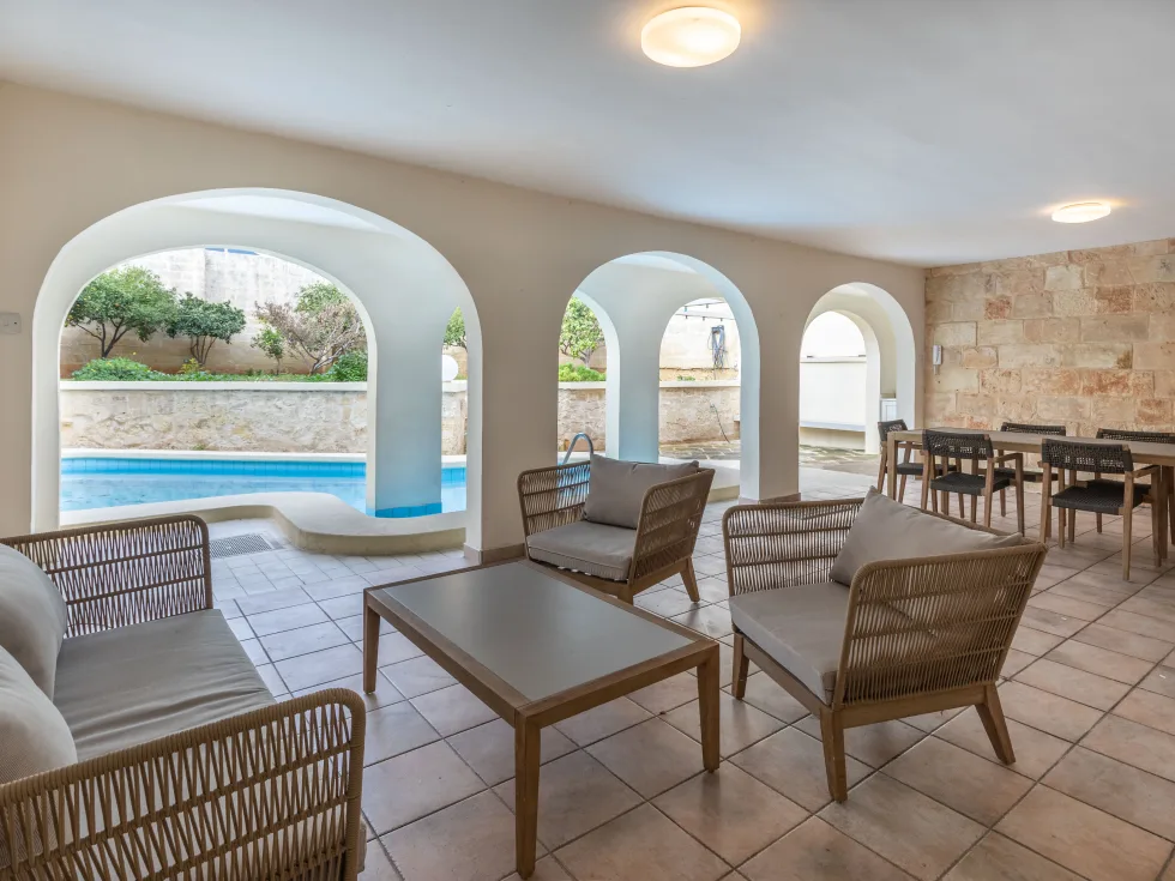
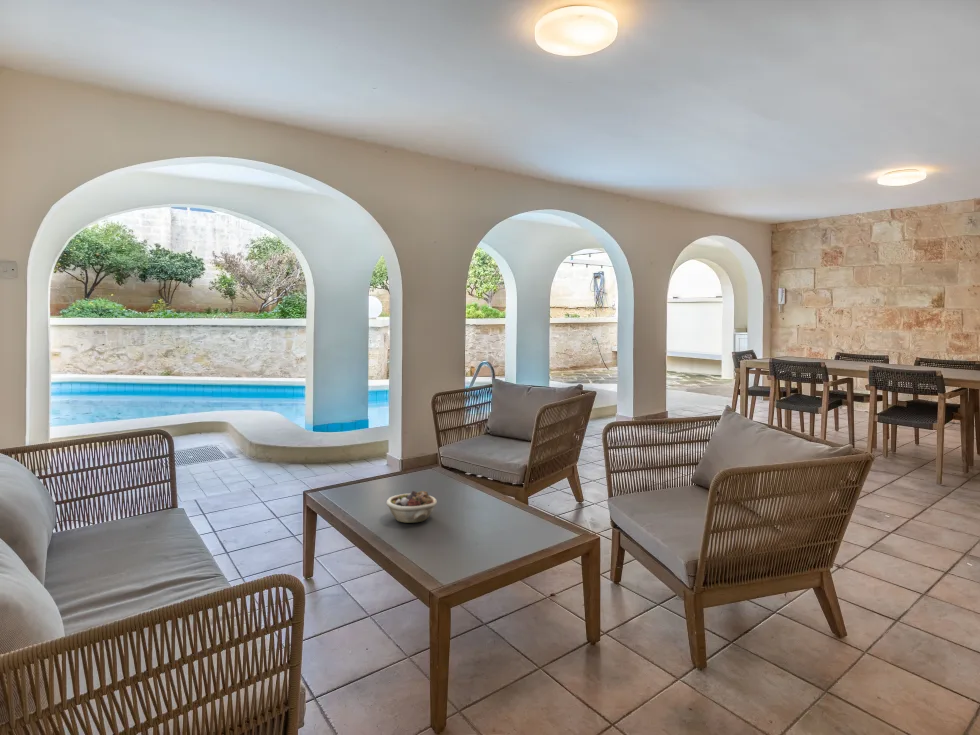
+ succulent planter [386,490,438,524]
